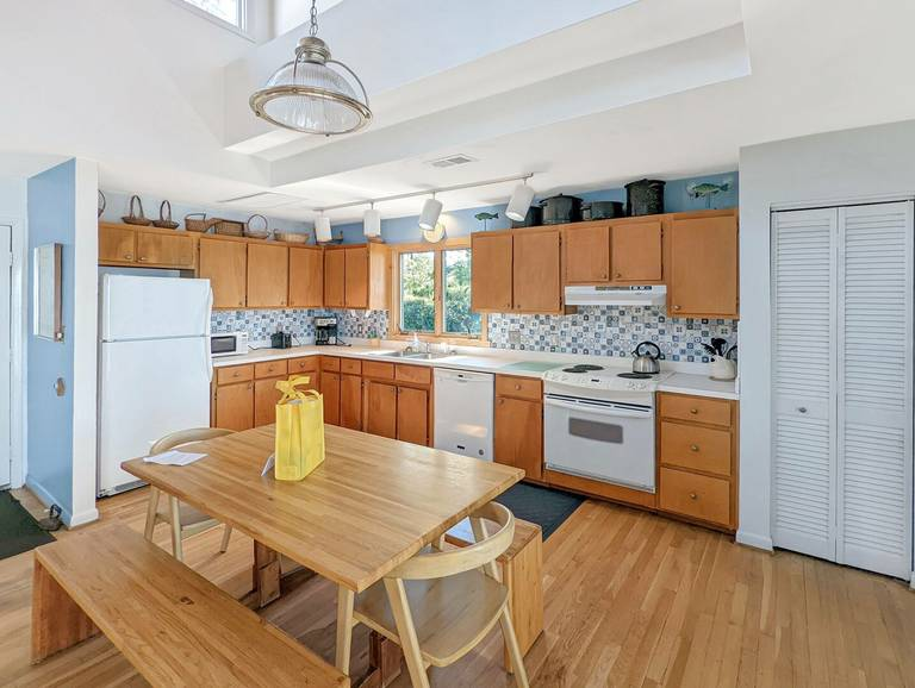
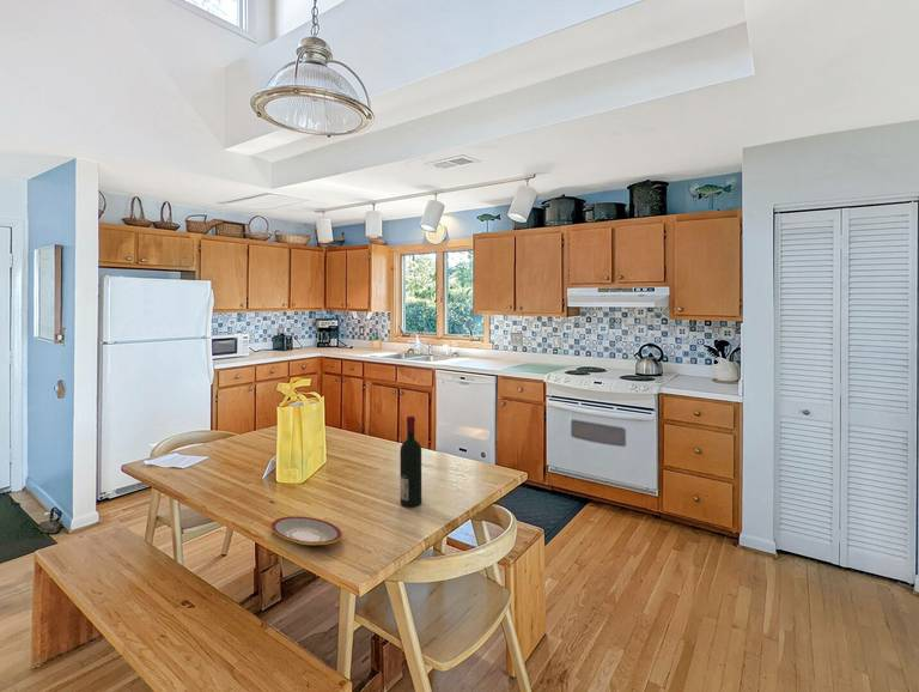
+ alcohol [398,415,422,508]
+ plate [270,515,343,546]
